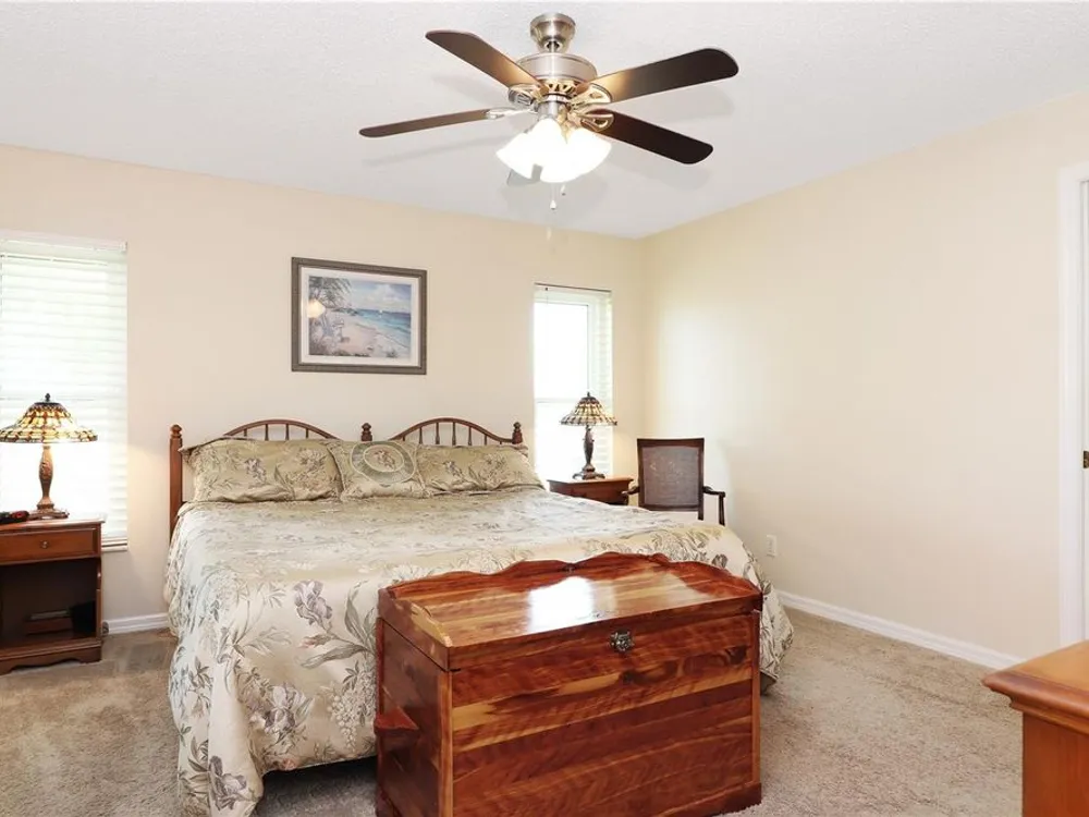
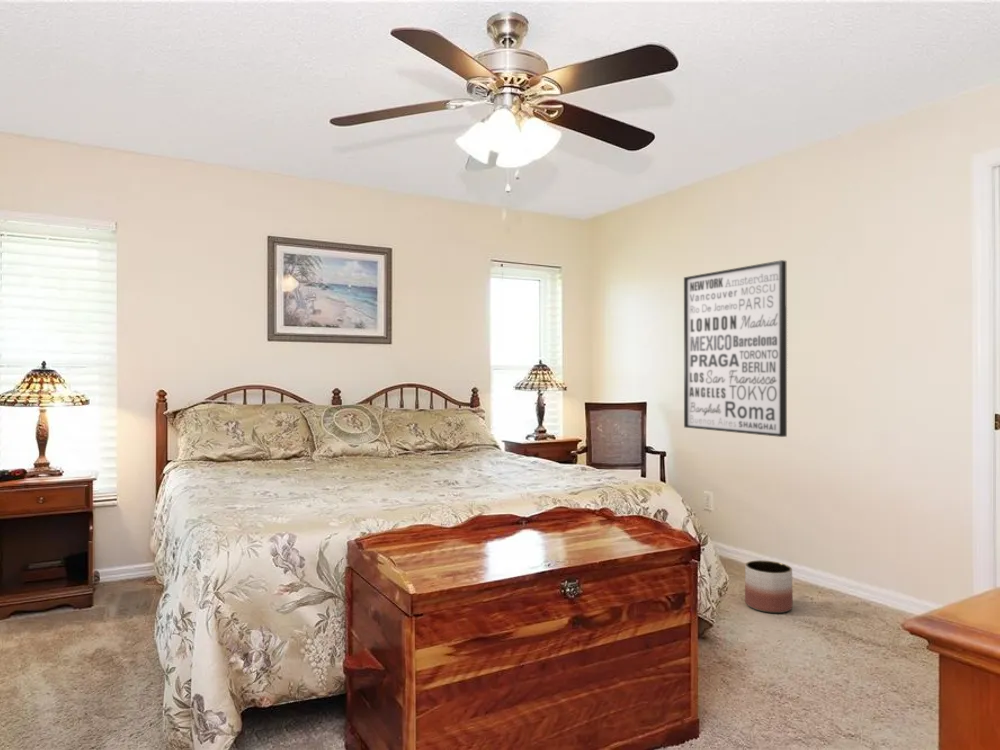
+ wall art [683,259,788,438]
+ planter [744,559,794,614]
